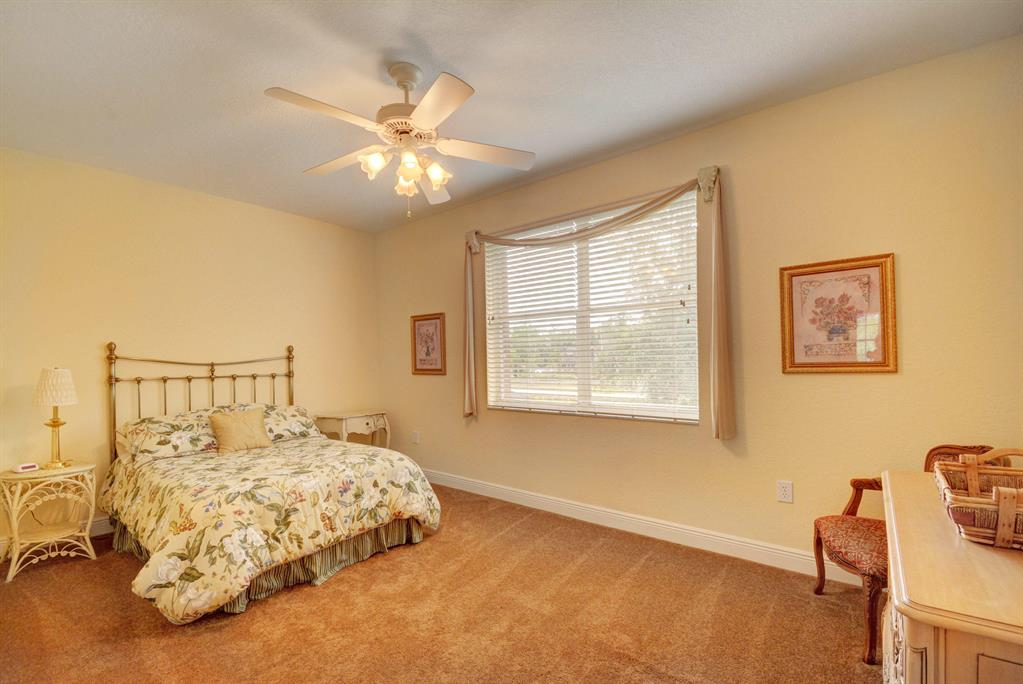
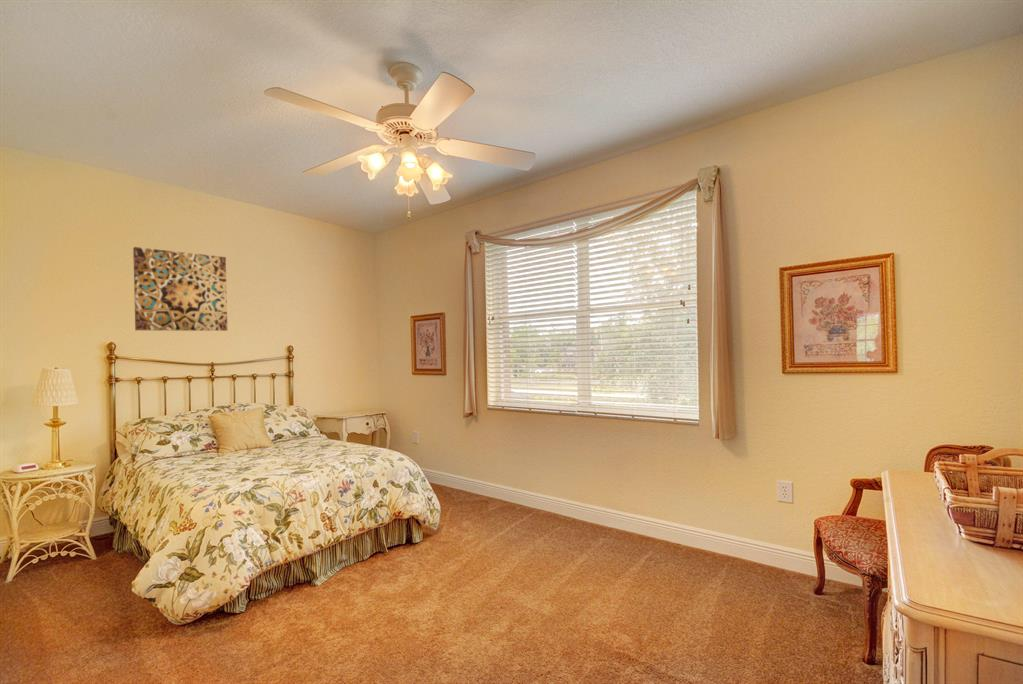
+ wall art [132,246,228,332]
